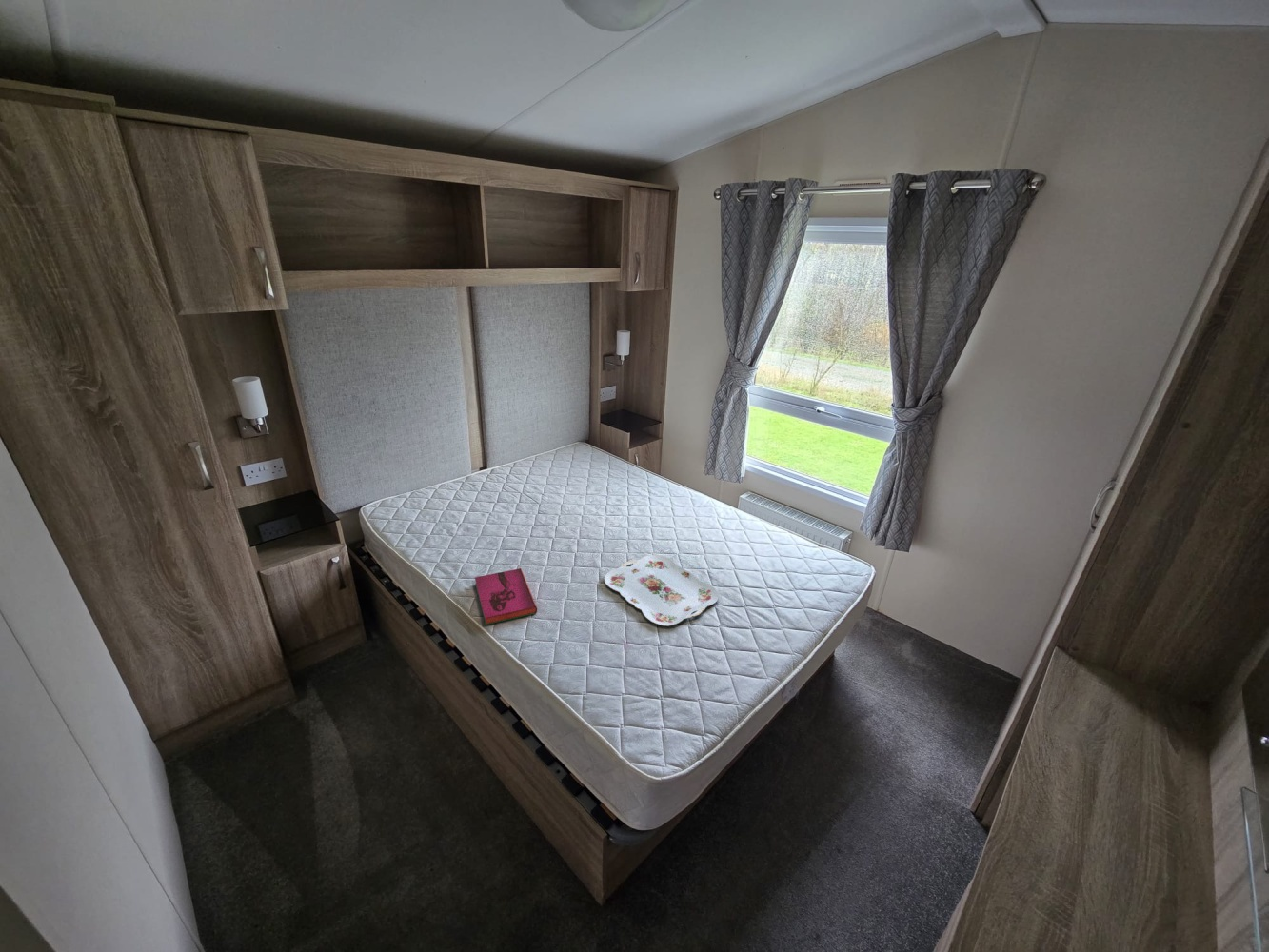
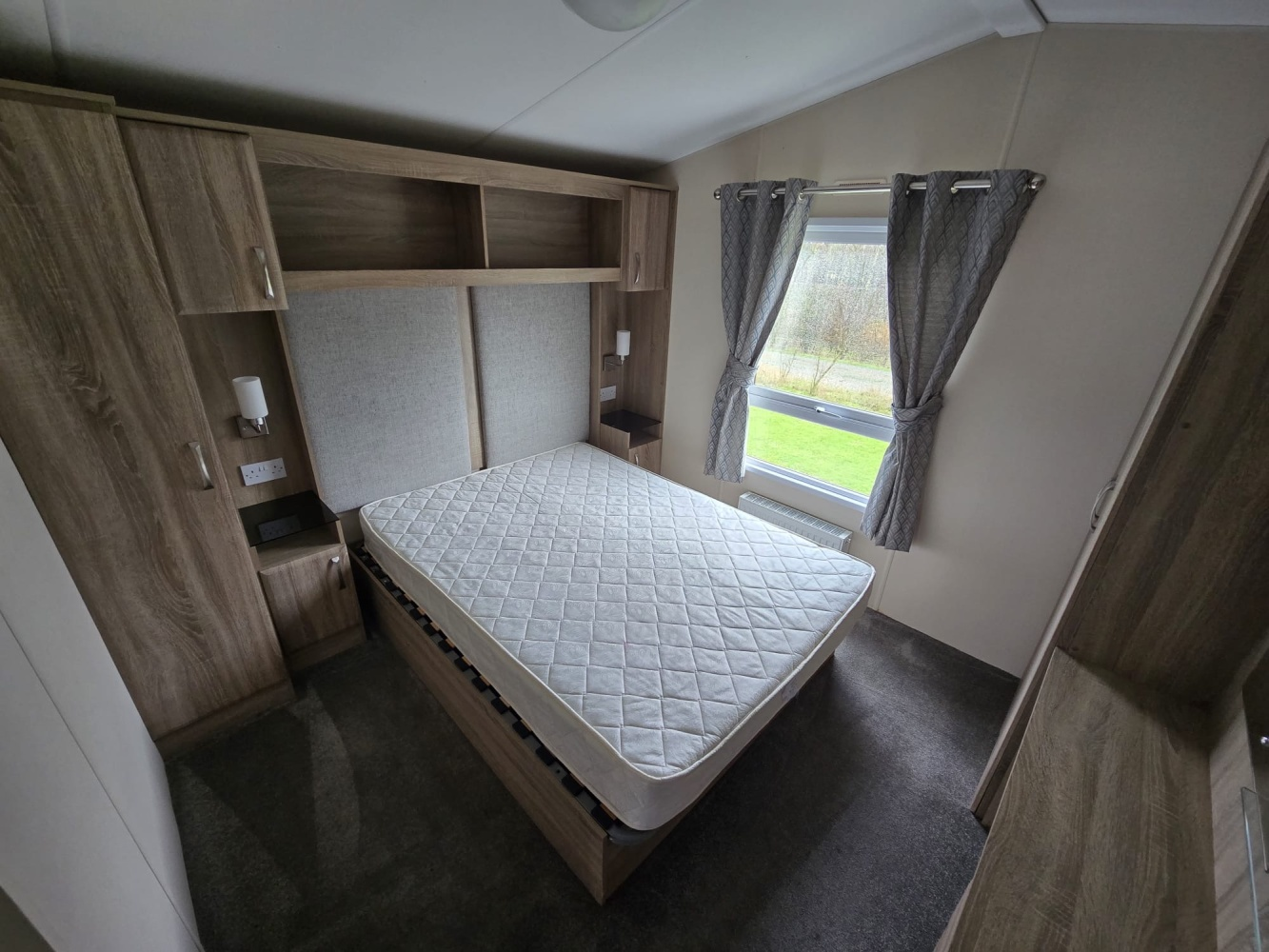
- hardback book [474,567,538,625]
- serving tray [604,554,720,627]
